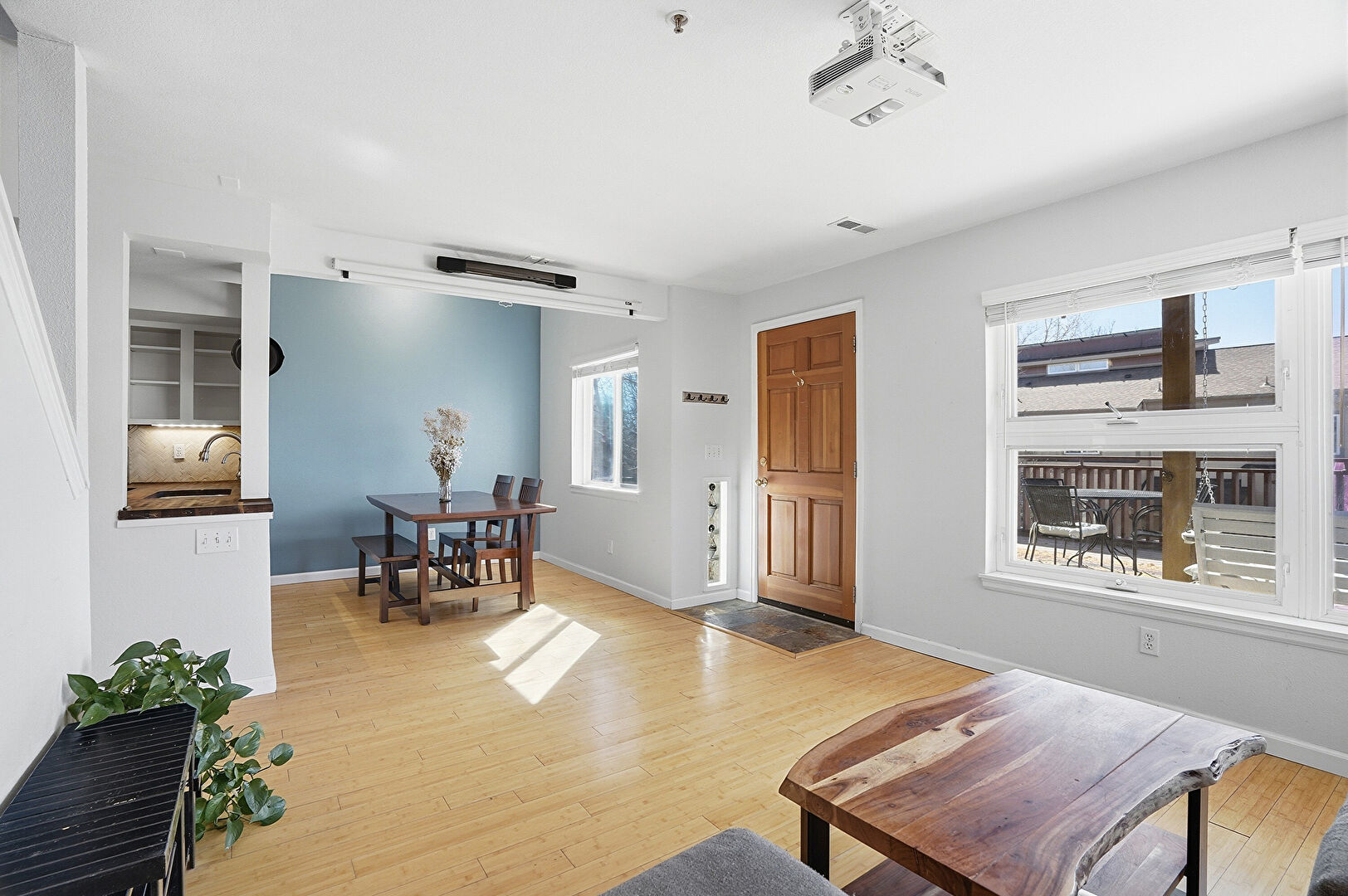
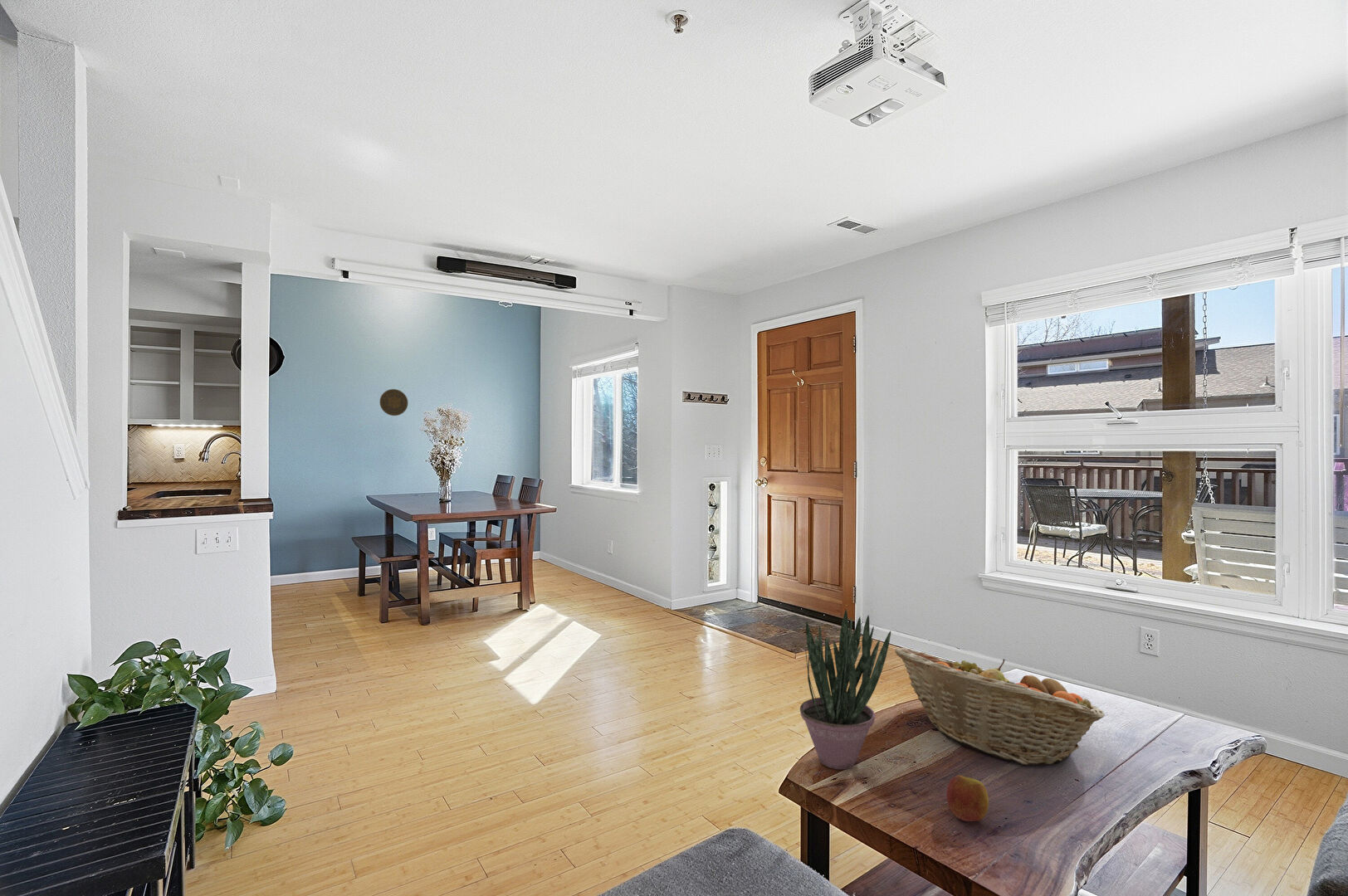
+ apple [945,774,989,822]
+ potted plant [799,608,891,770]
+ fruit basket [894,646,1106,766]
+ decorative plate [379,388,408,416]
